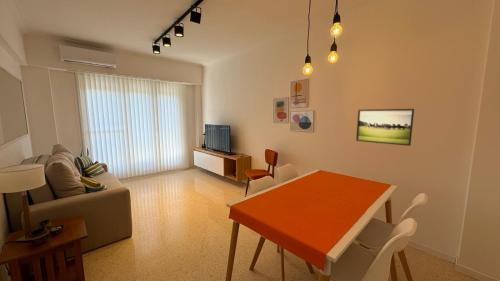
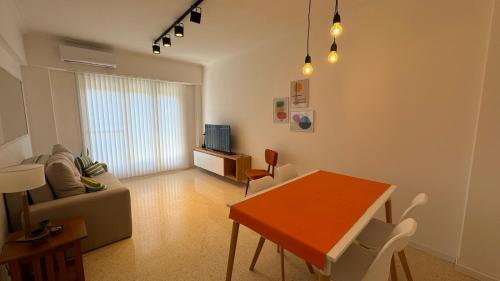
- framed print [355,108,415,147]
